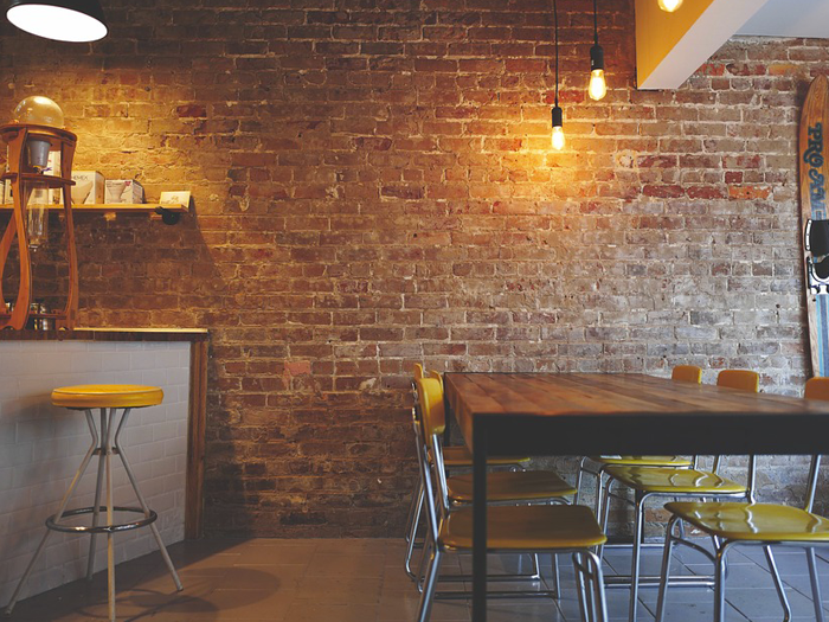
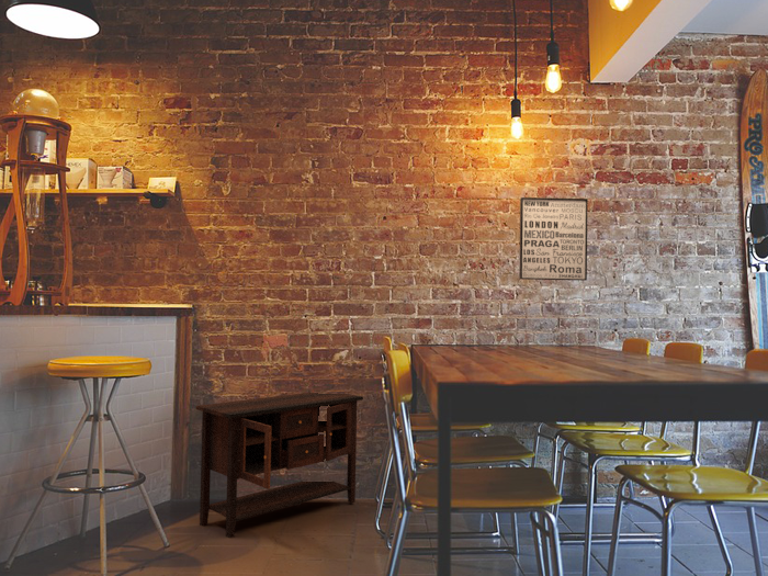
+ console table [195,392,364,539]
+ wall art [518,196,589,282]
